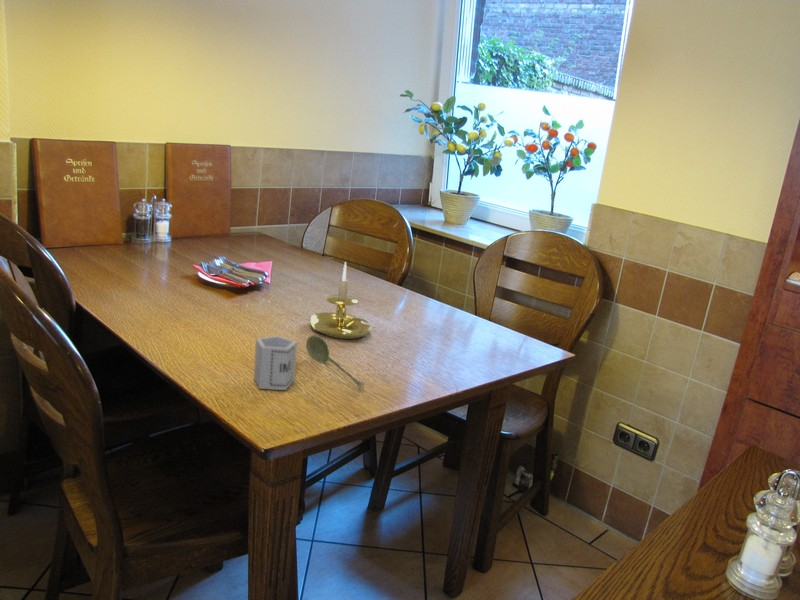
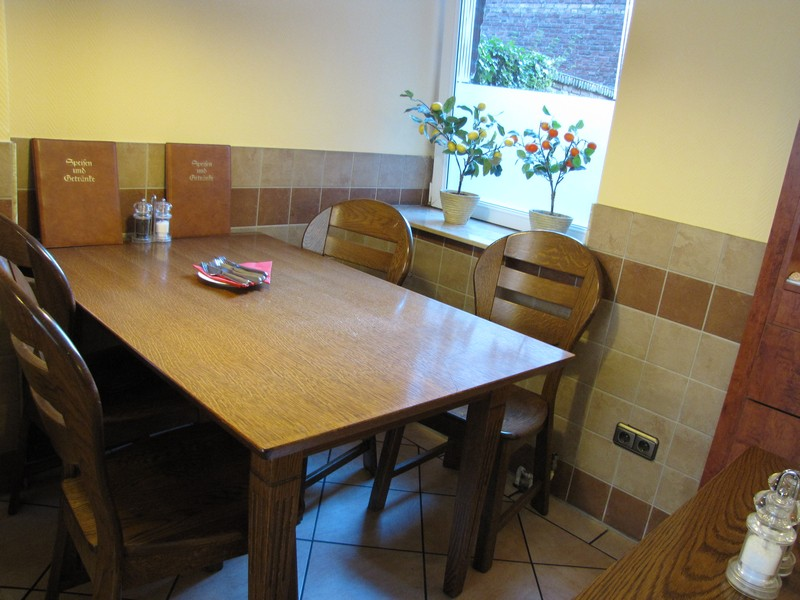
- soupspoon [305,334,365,390]
- candle holder [309,261,372,340]
- cup [253,335,298,391]
